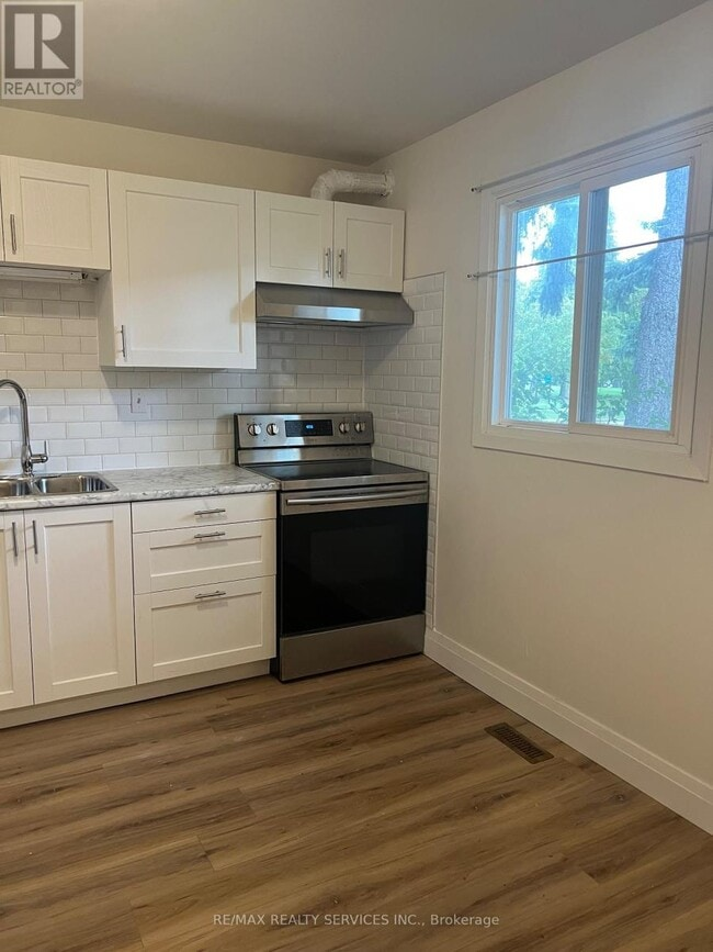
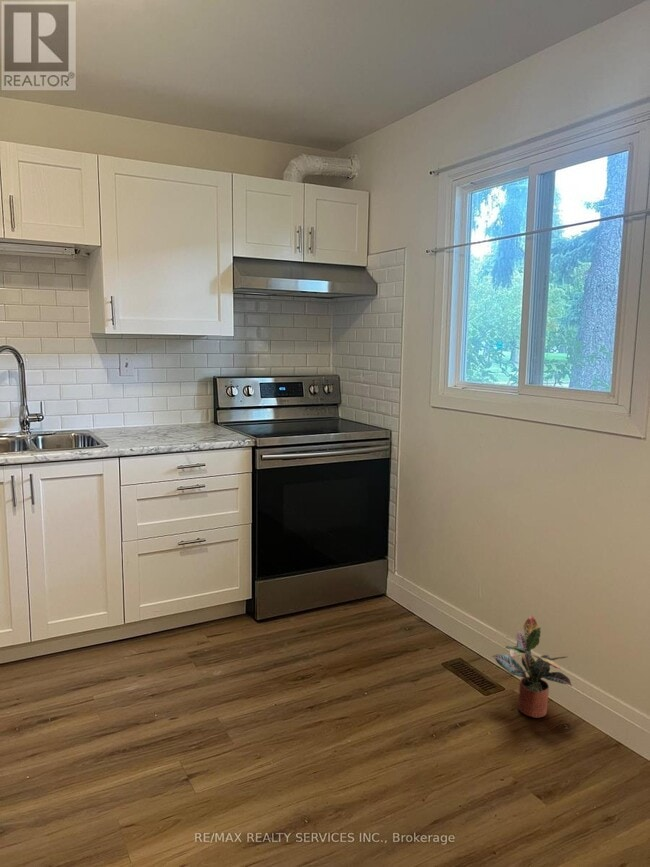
+ potted plant [491,614,573,719]
